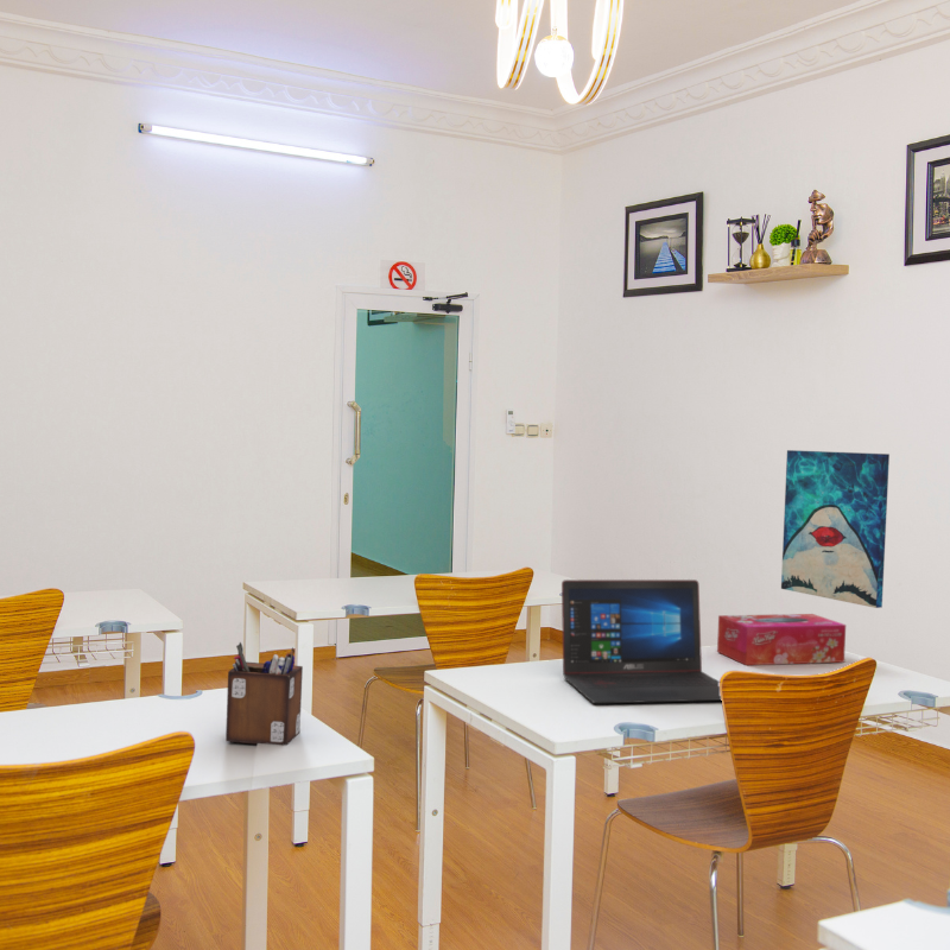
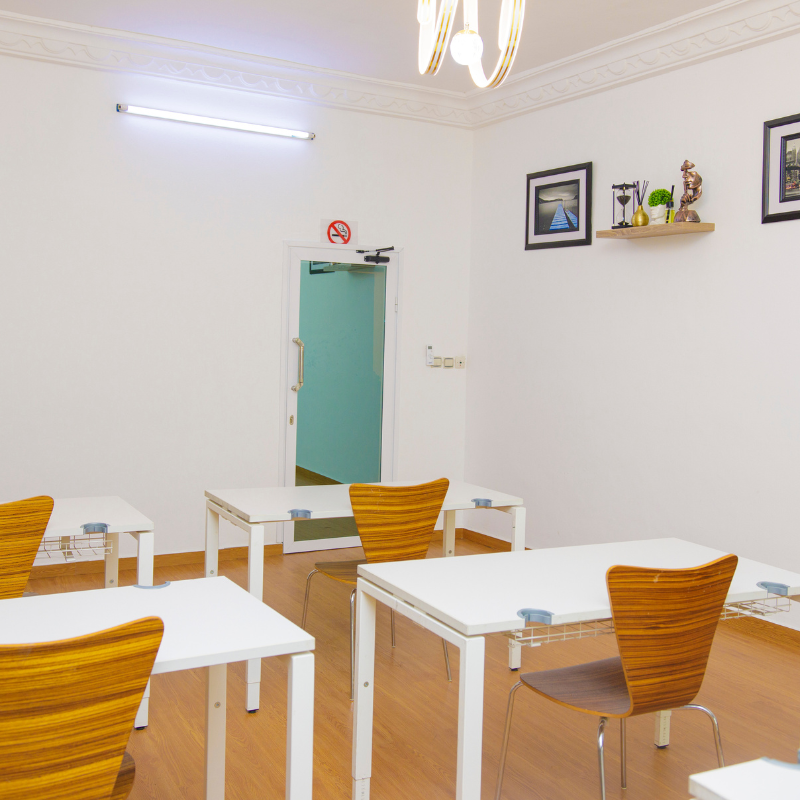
- wall art [780,449,891,609]
- desk organizer [224,641,304,747]
- tissue box [716,613,847,666]
- laptop [560,578,722,704]
